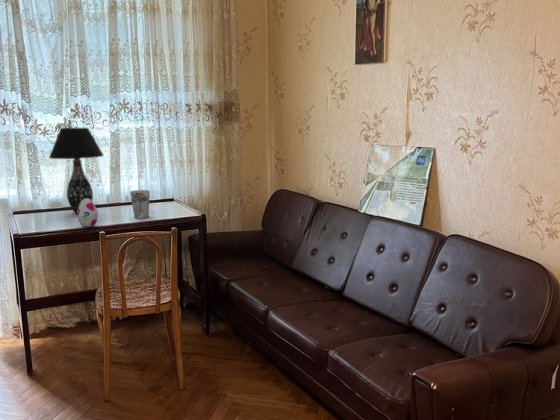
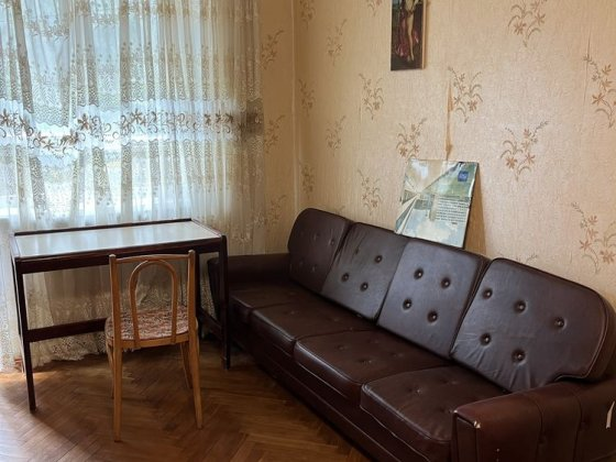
- table lamp [48,127,105,215]
- decorative egg [76,199,99,228]
- cup [129,189,151,219]
